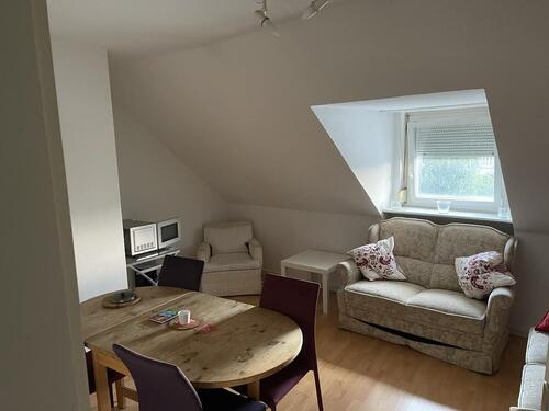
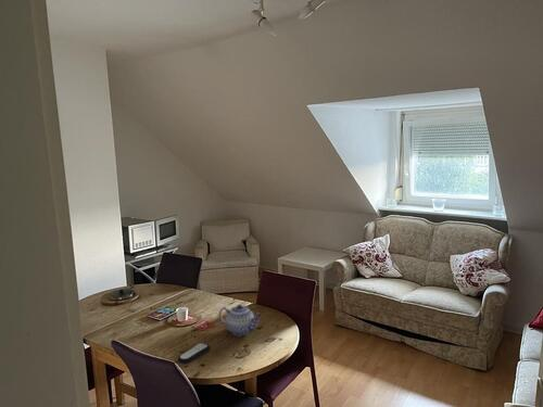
+ remote control [177,342,211,365]
+ teapot [218,303,263,336]
